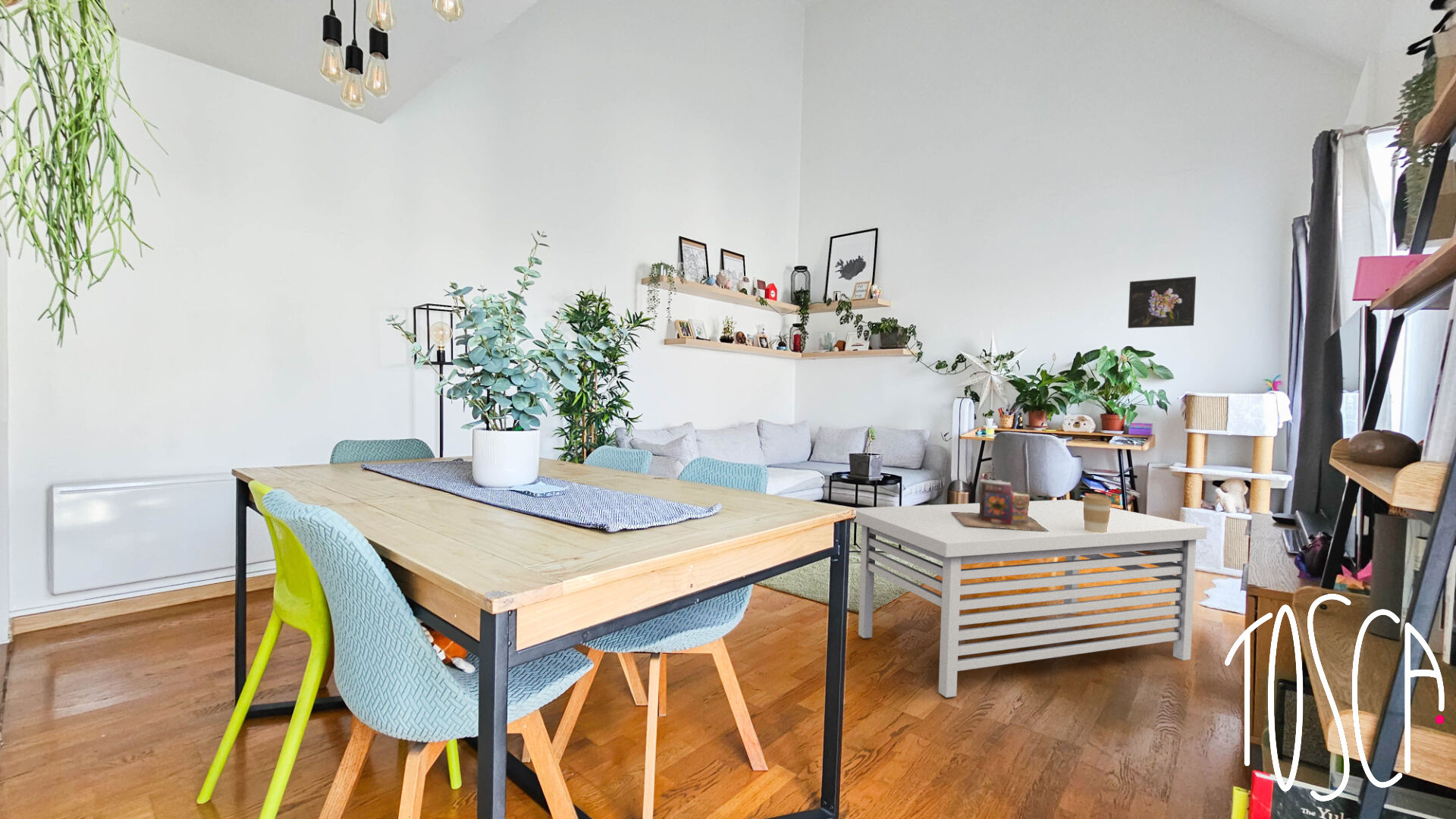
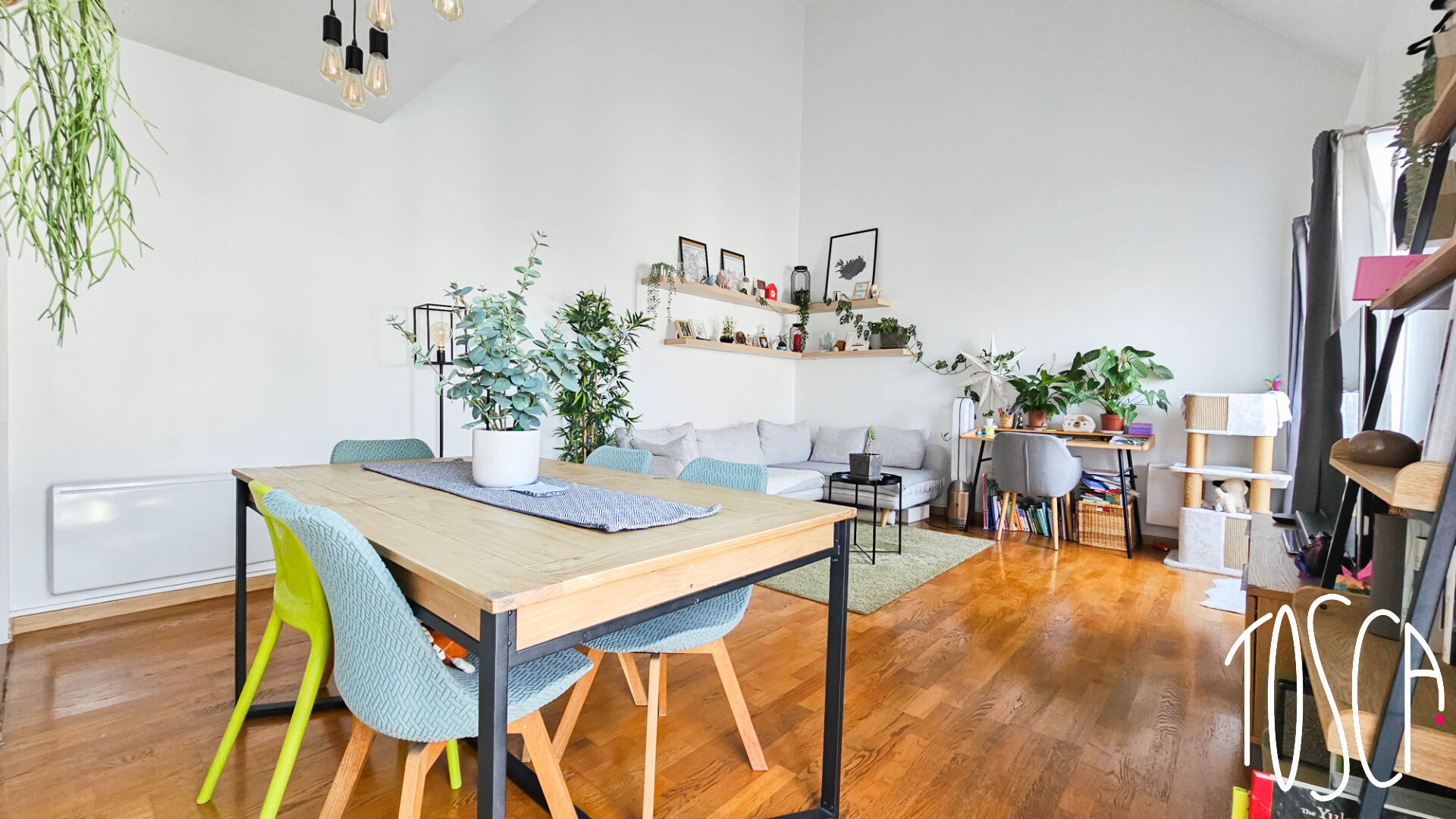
- books [951,479,1050,532]
- coffee cup [1081,493,1112,533]
- coffee table [852,499,1208,698]
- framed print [1127,276,1197,329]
